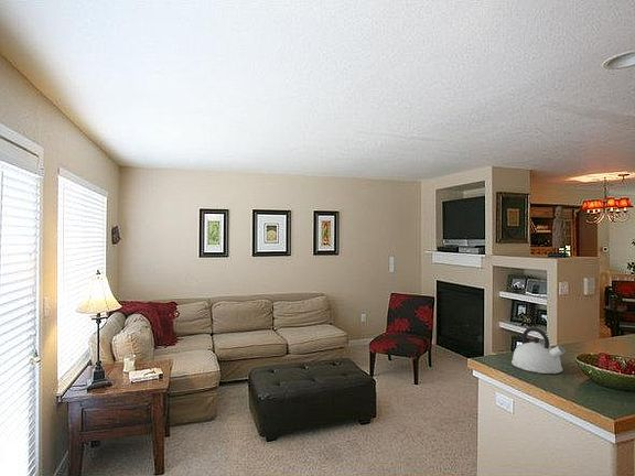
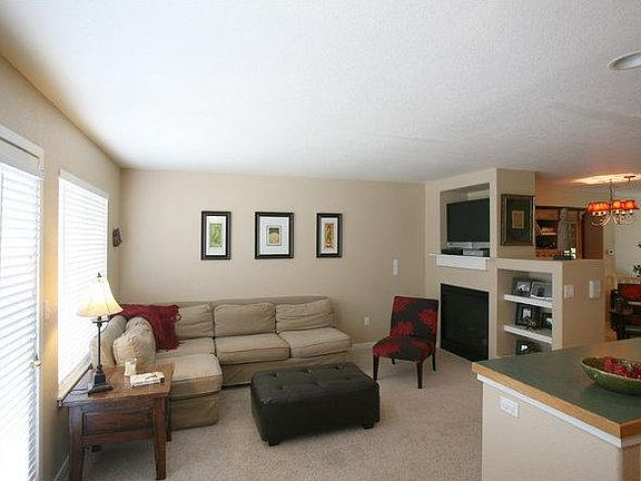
- kettle [510,326,566,375]
